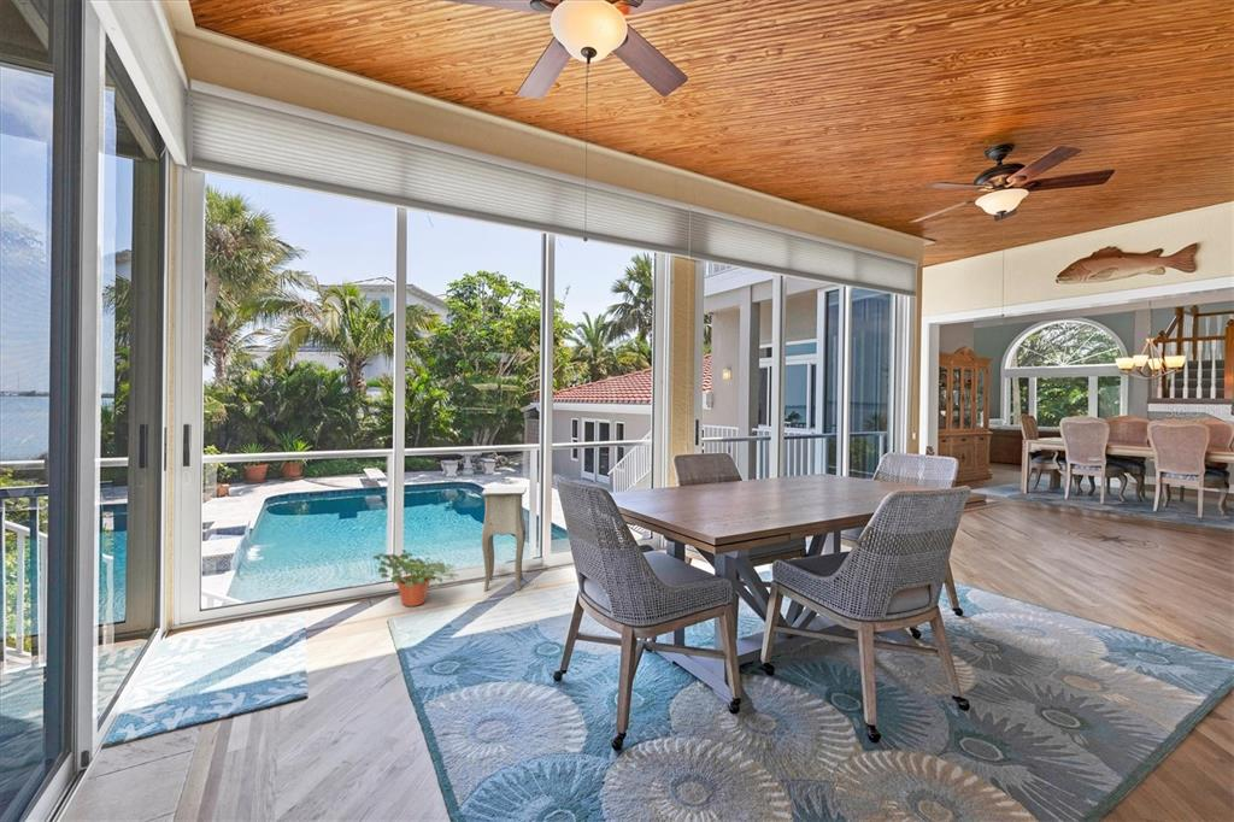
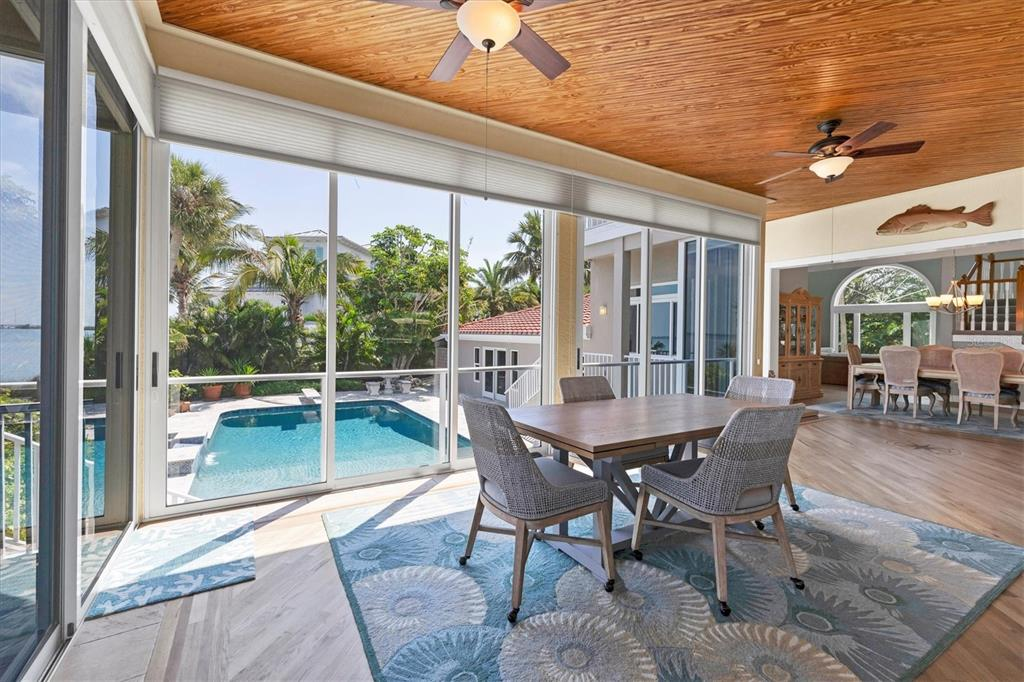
- side table [481,486,539,592]
- potted plant [371,548,459,607]
